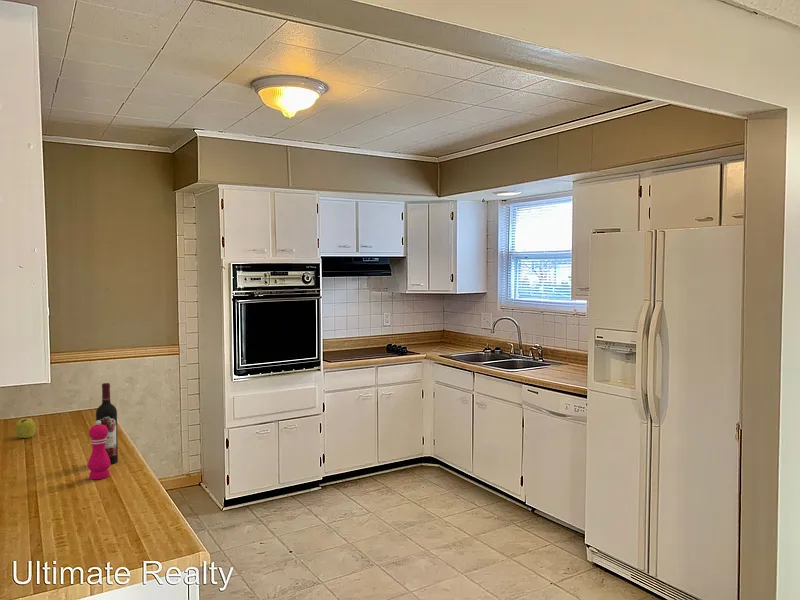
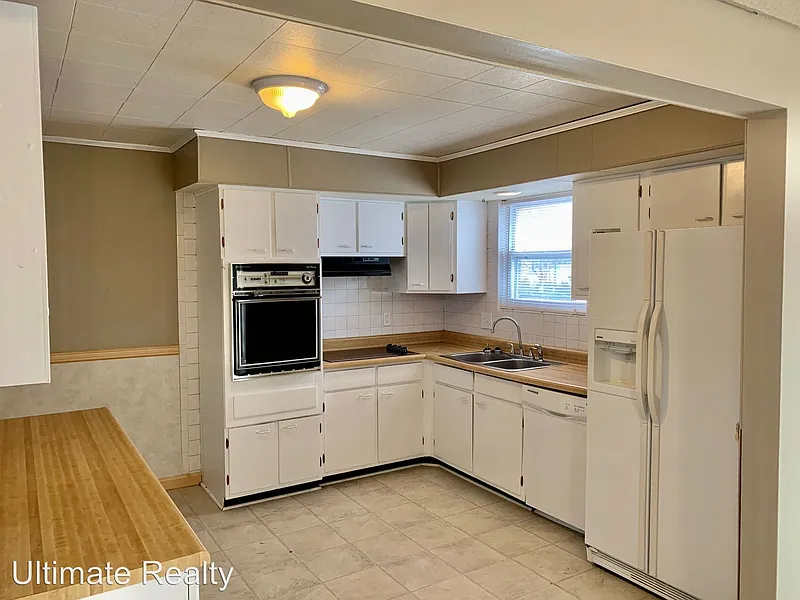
- pepper mill [87,420,111,480]
- wine bottle [95,382,119,465]
- apple [14,416,37,439]
